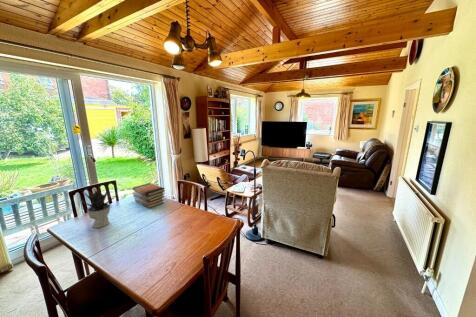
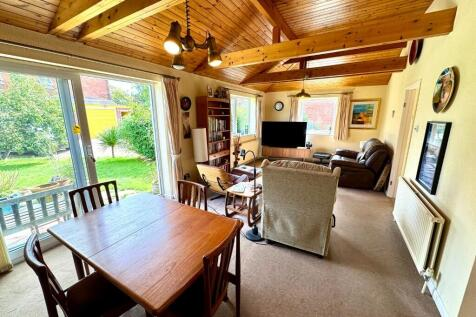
- book stack [132,182,166,209]
- potted plant [80,186,115,229]
